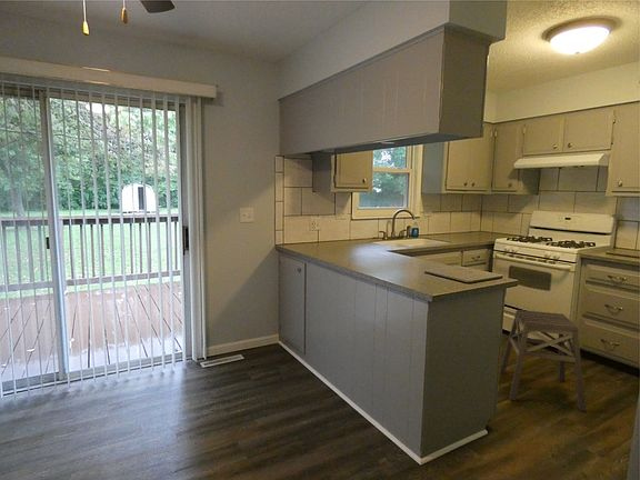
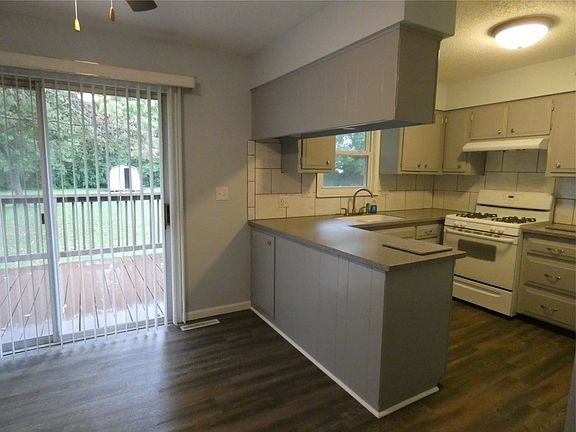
- stool [499,309,588,412]
